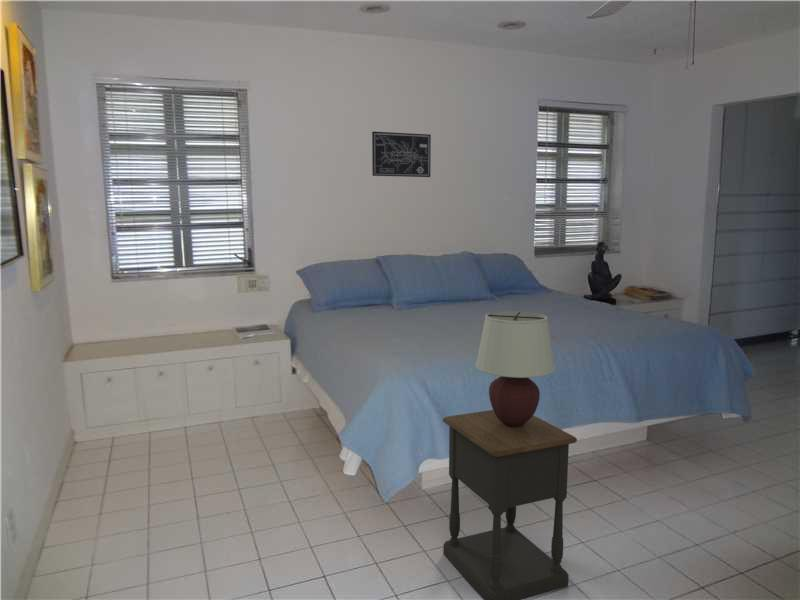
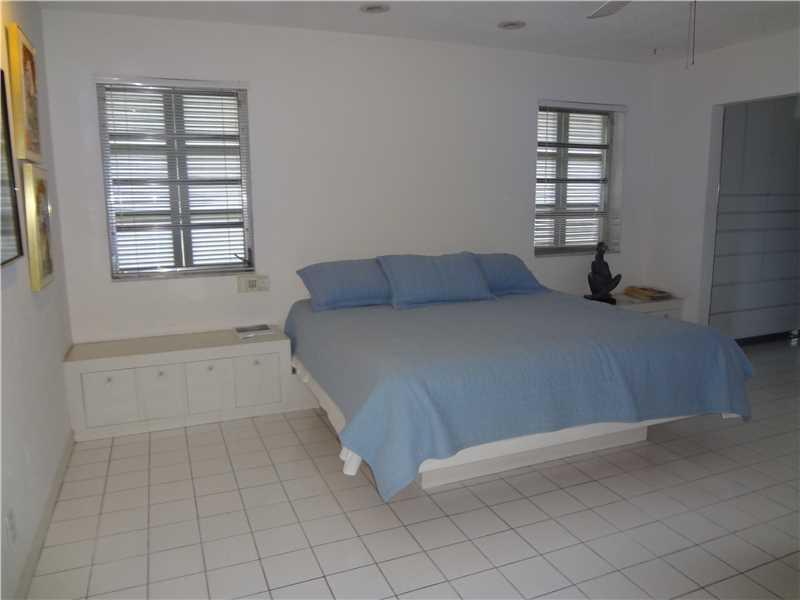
- nightstand [442,409,578,600]
- table lamp [474,310,556,427]
- wall art [371,131,432,178]
